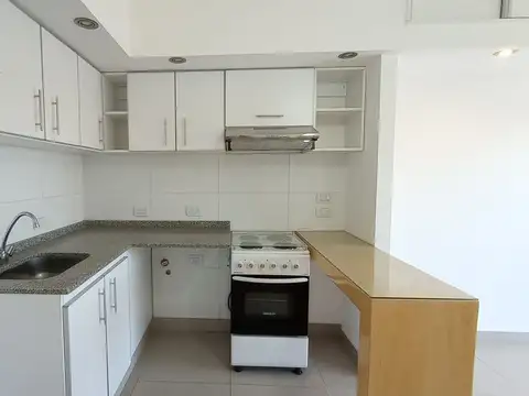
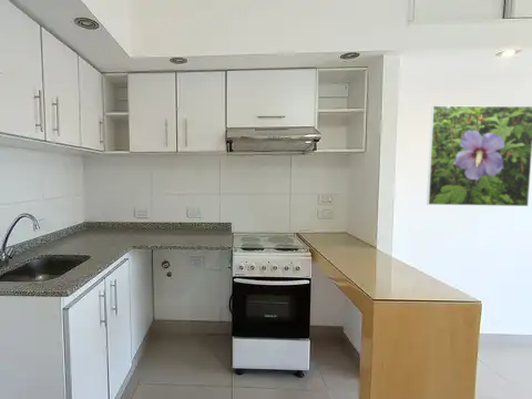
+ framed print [426,104,532,207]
